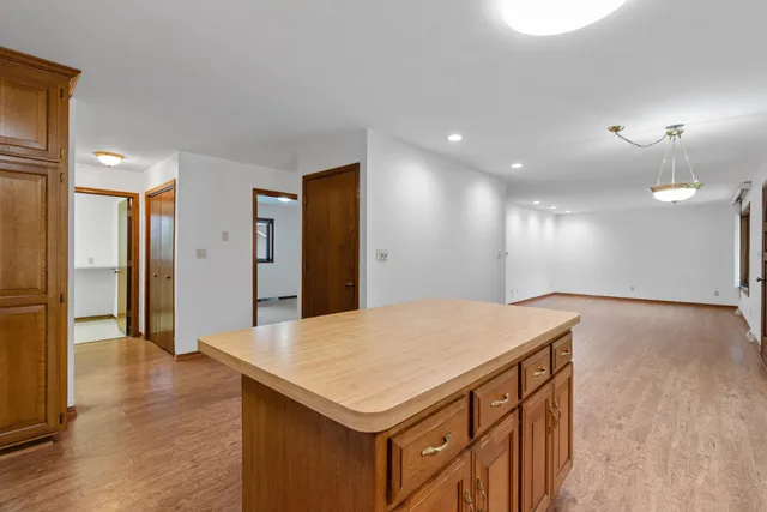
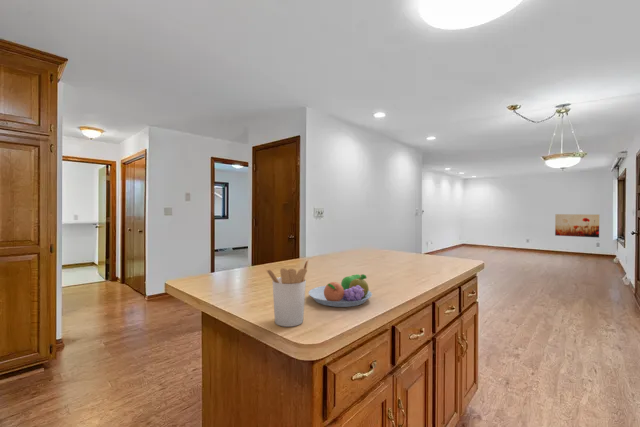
+ utensil holder [265,259,309,328]
+ fruit bowl [308,273,373,308]
+ wall art [554,213,600,239]
